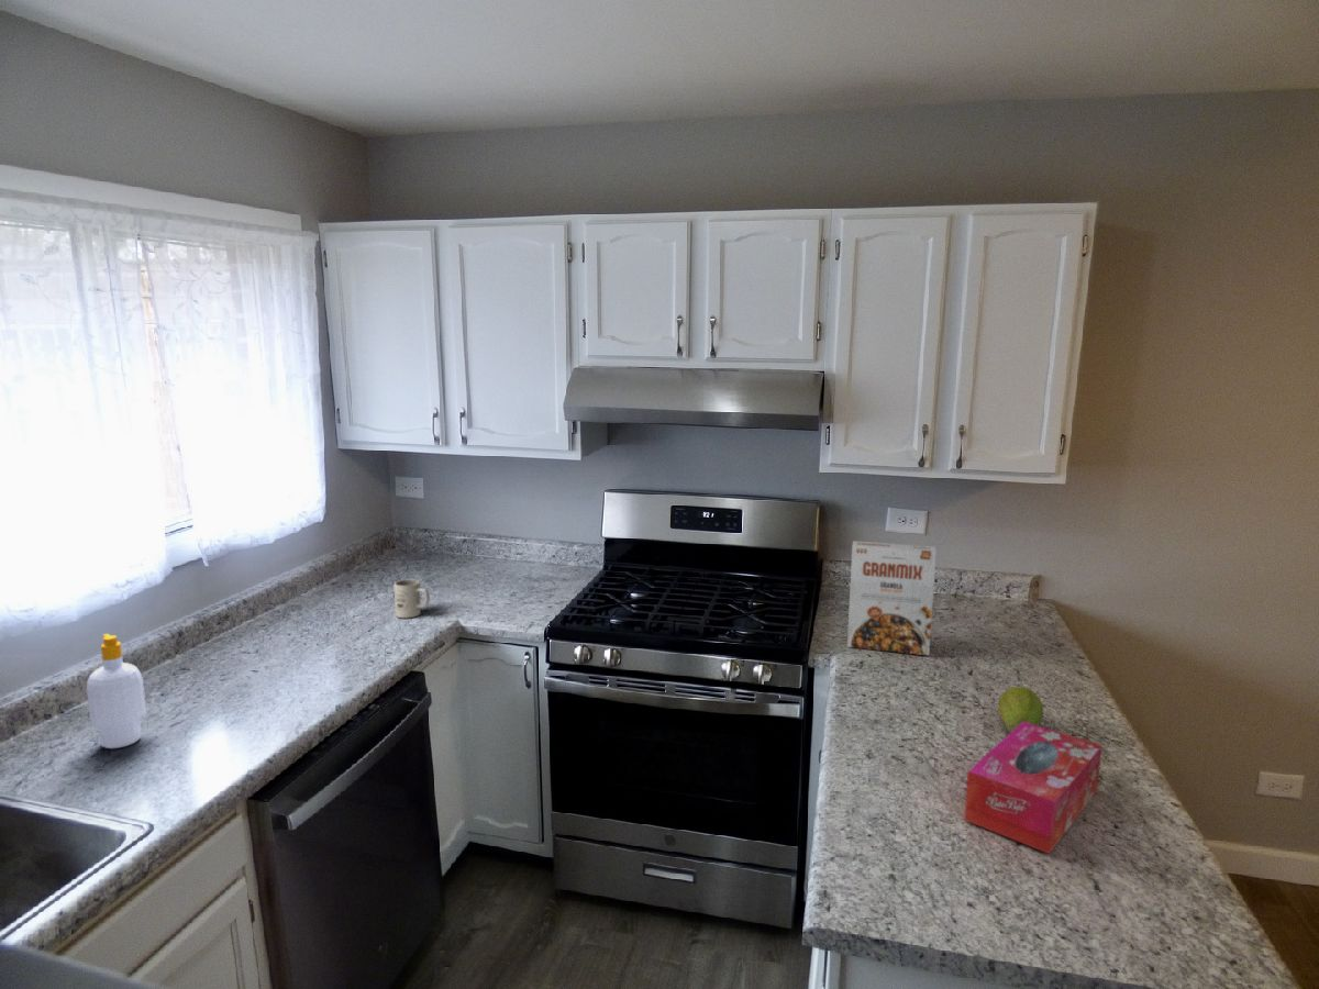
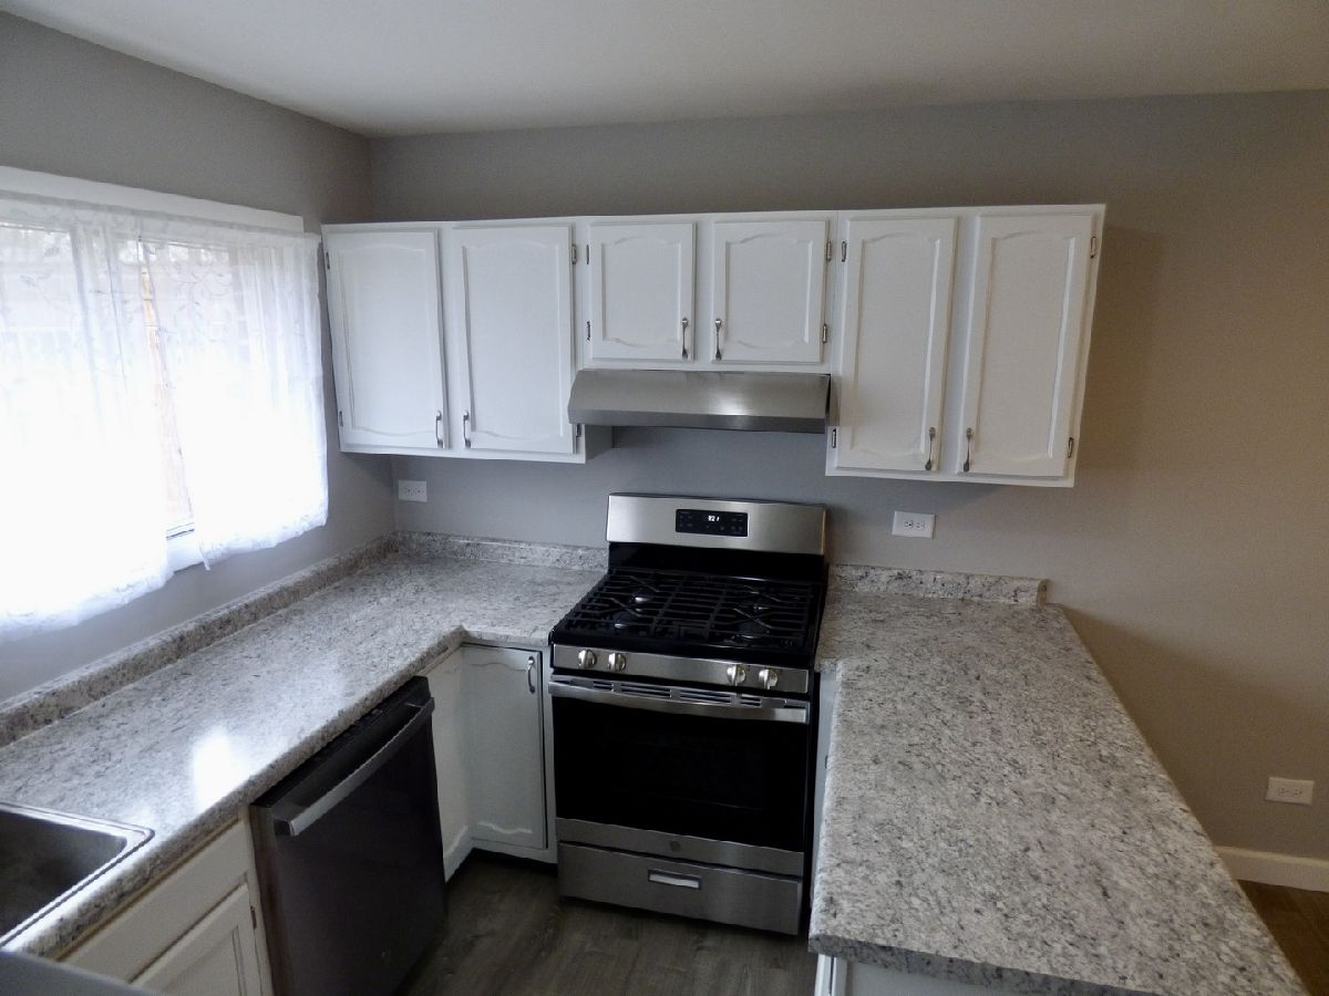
- cereal box [846,540,938,656]
- mug [394,578,431,619]
- tissue box [963,722,1104,855]
- soap bottle [86,633,147,749]
- fruit [998,686,1044,733]
